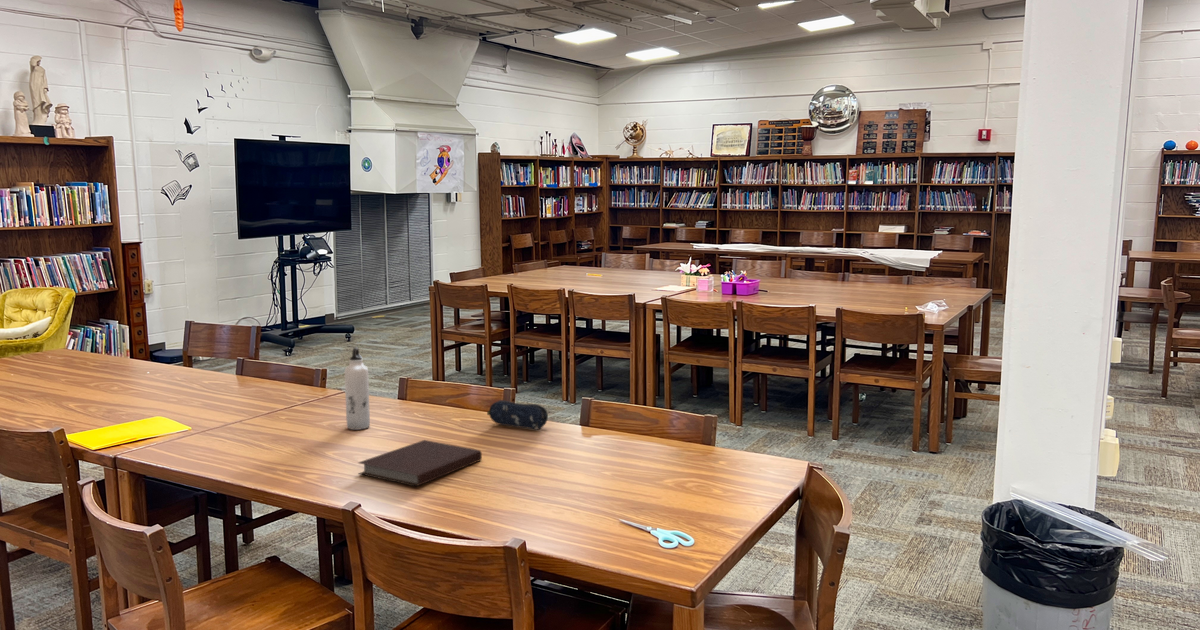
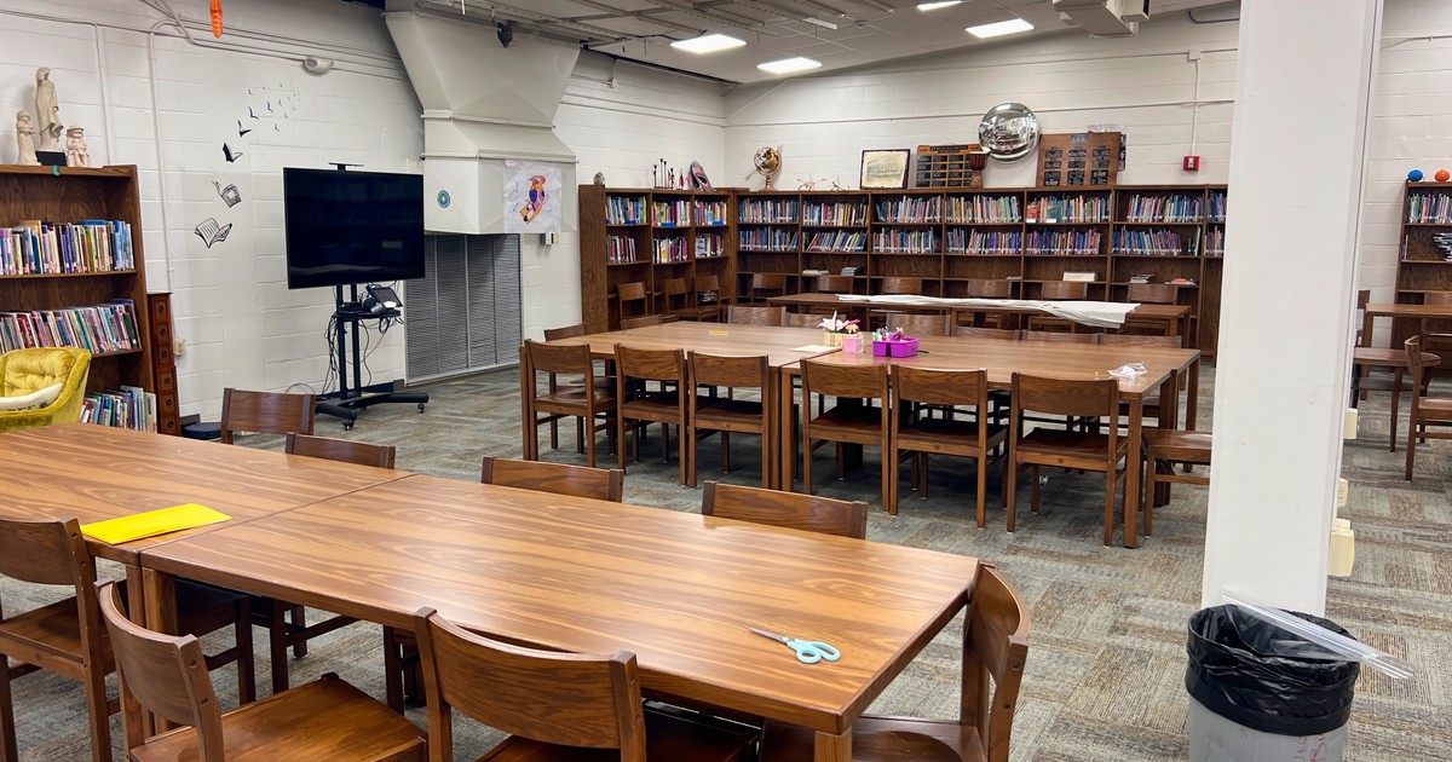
- pencil case [486,399,549,431]
- water bottle [344,346,371,431]
- notebook [357,439,483,487]
